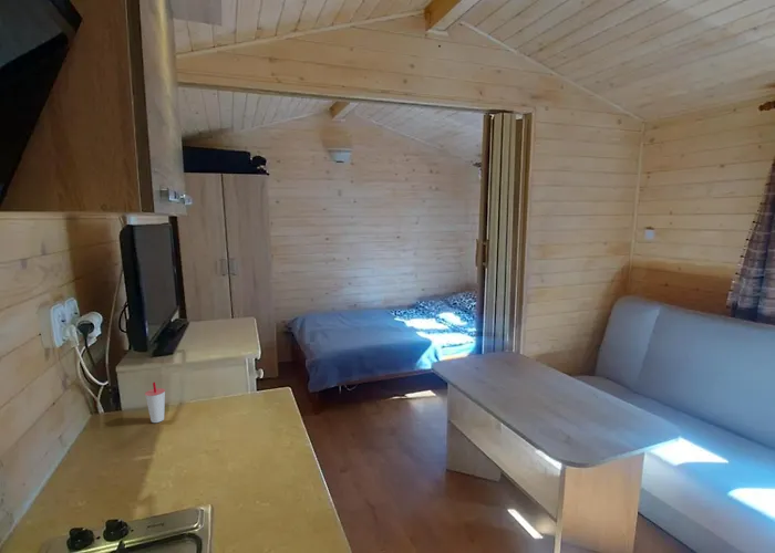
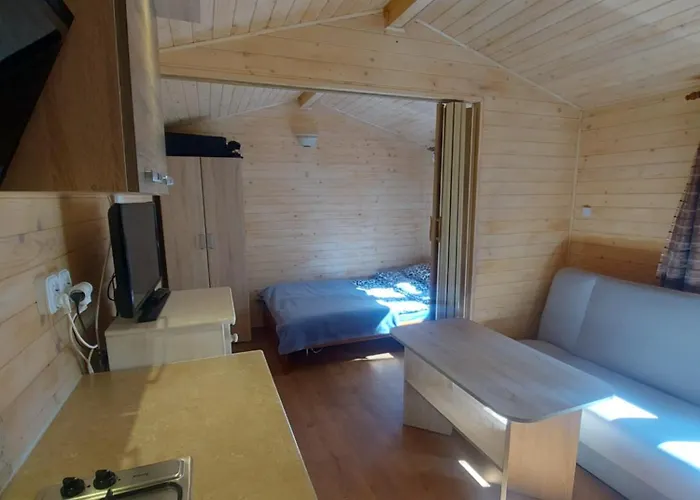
- cup [144,382,166,424]
